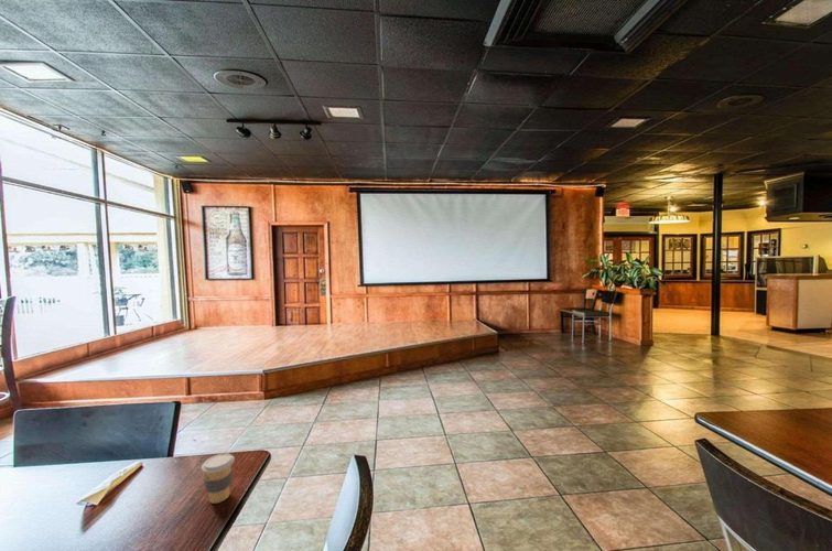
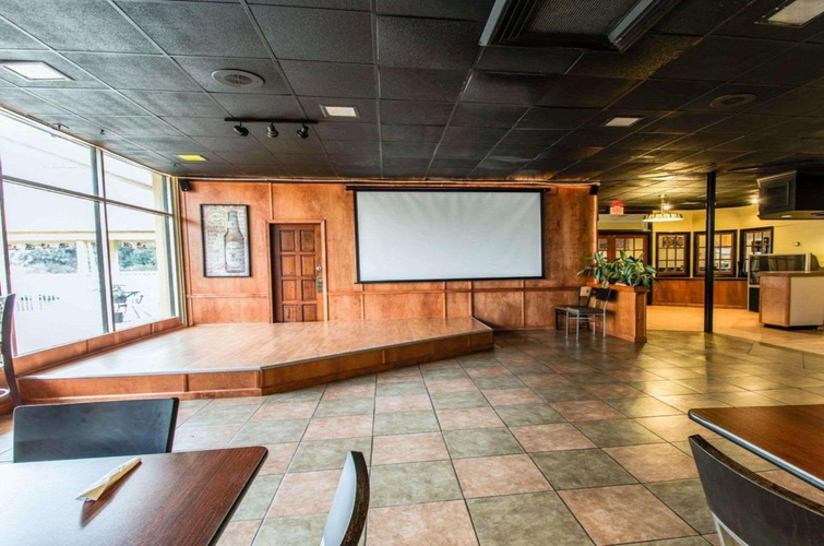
- coffee cup [201,452,236,505]
